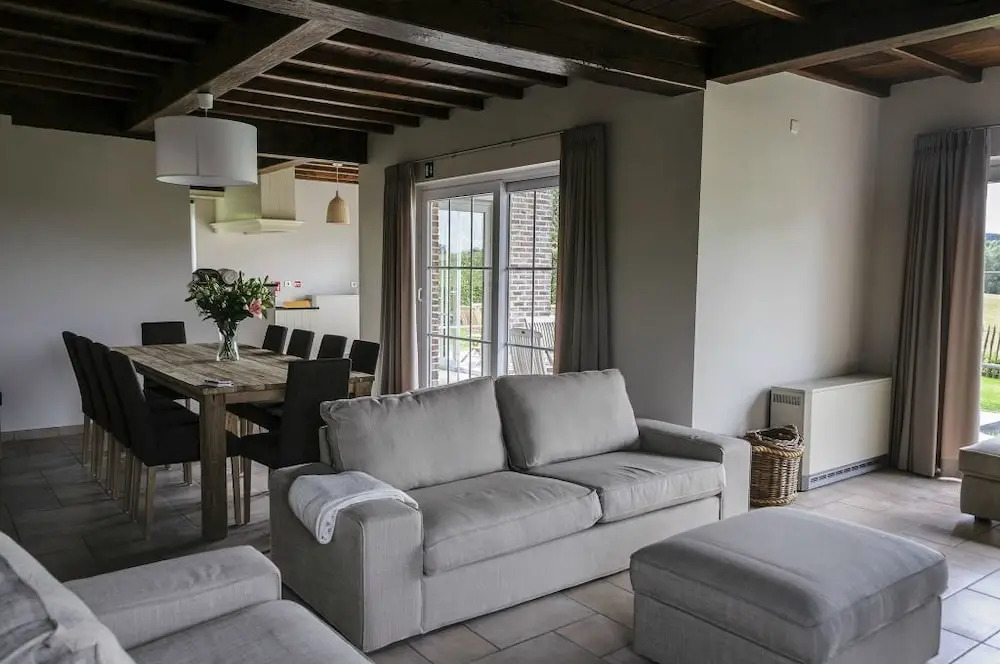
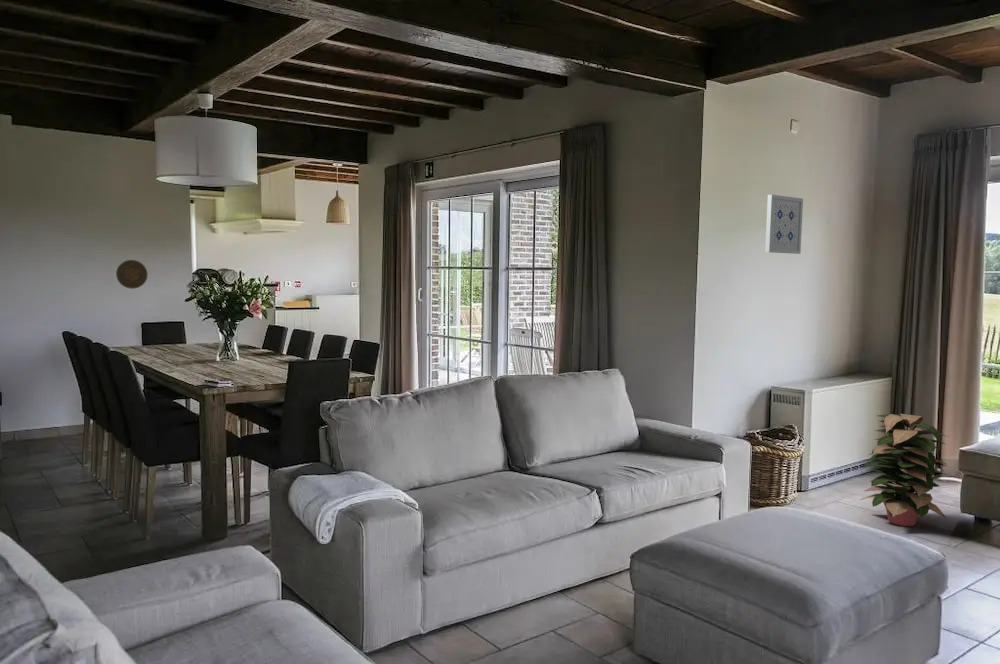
+ decorative plant [859,413,949,527]
+ decorative plate [115,259,149,290]
+ wall art [764,194,804,255]
